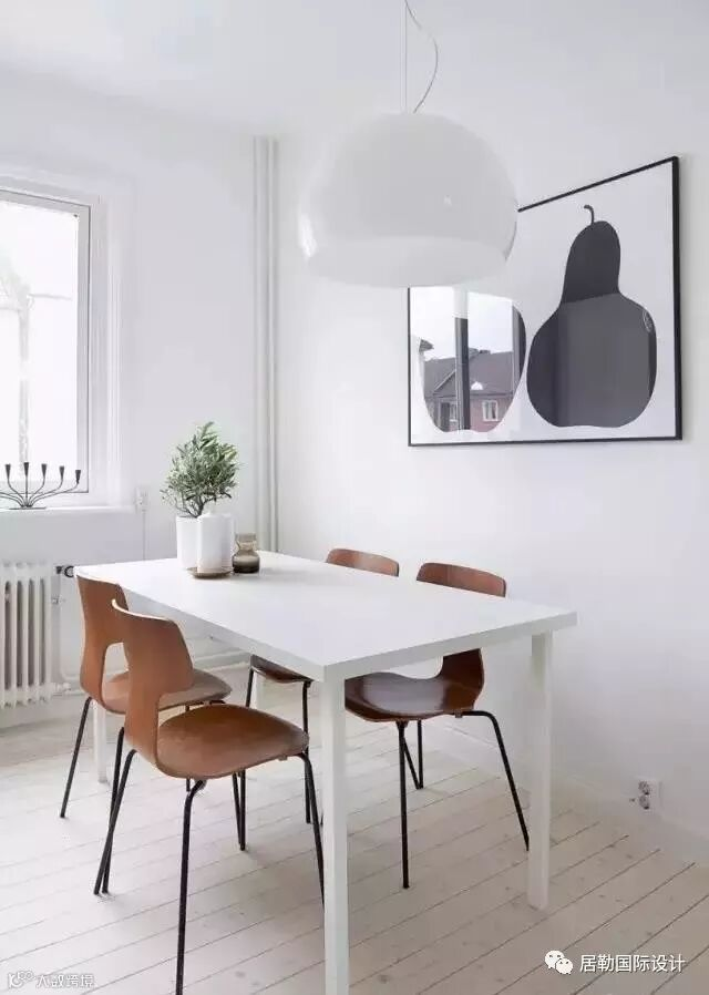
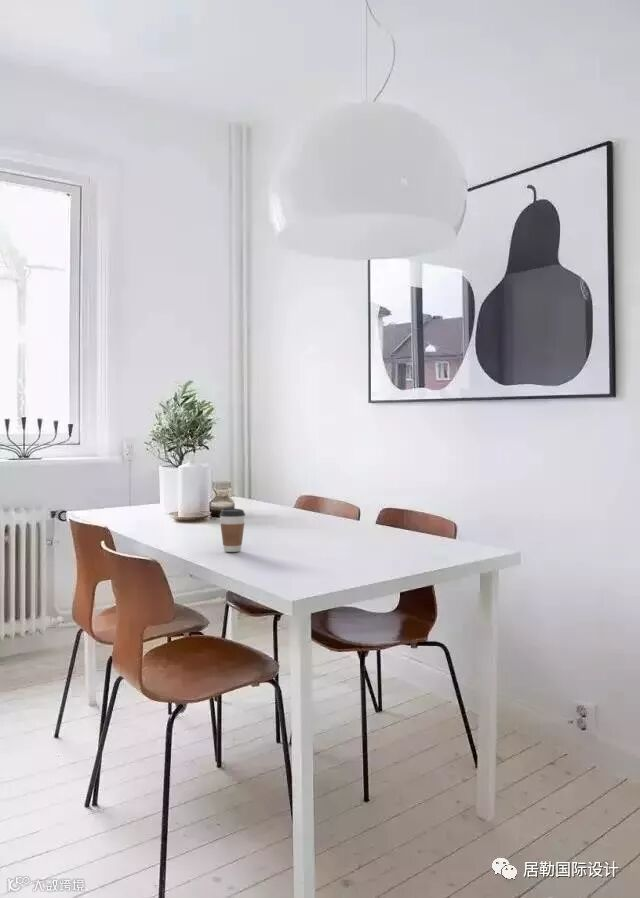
+ coffee cup [219,507,246,553]
